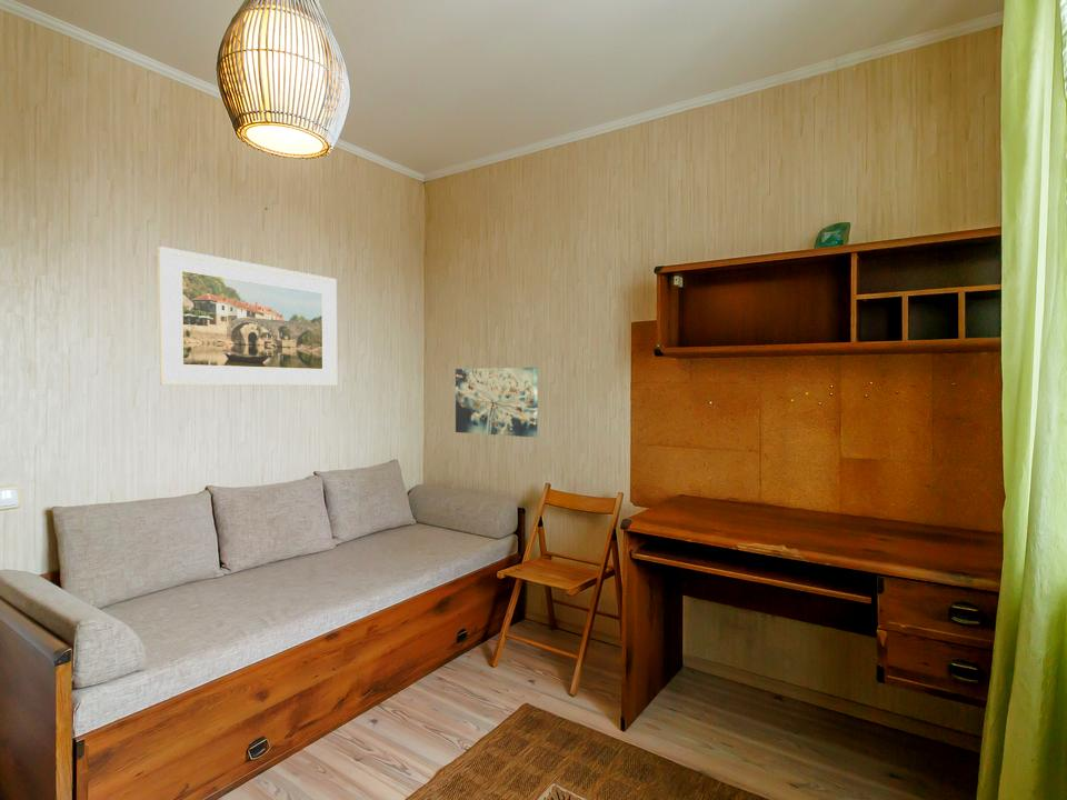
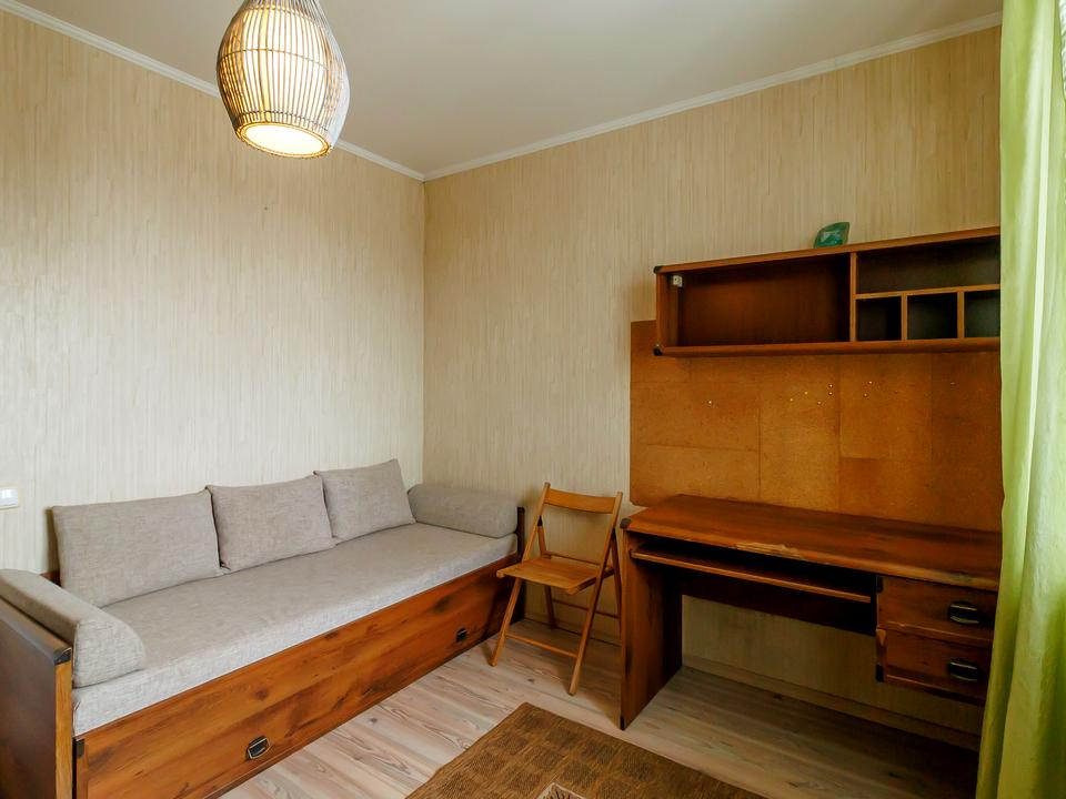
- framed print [157,246,338,387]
- wall art [455,367,539,438]
